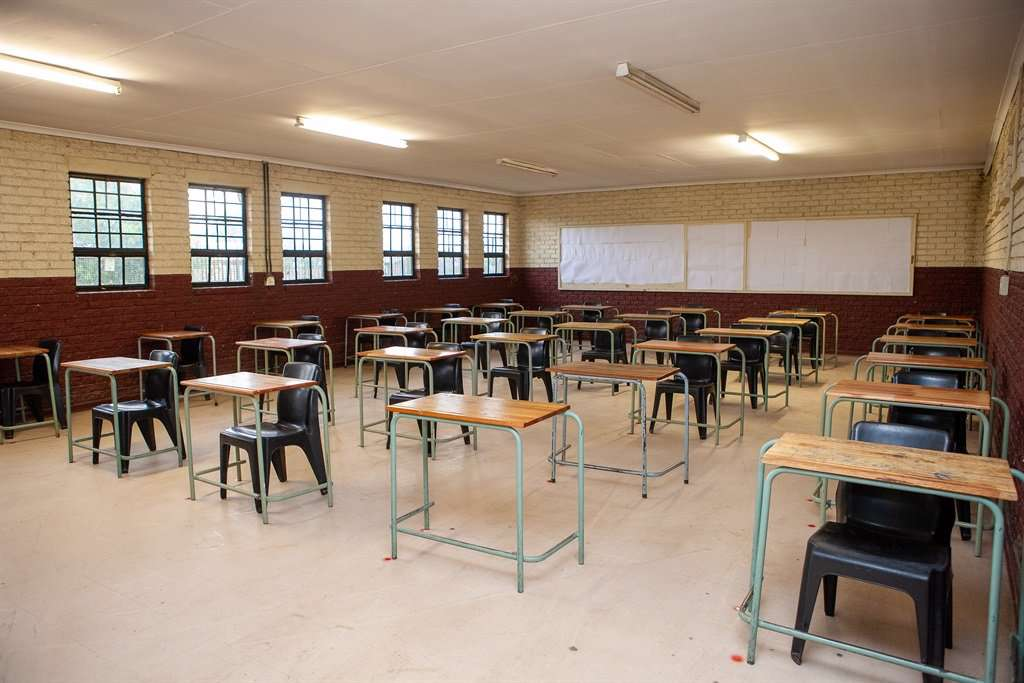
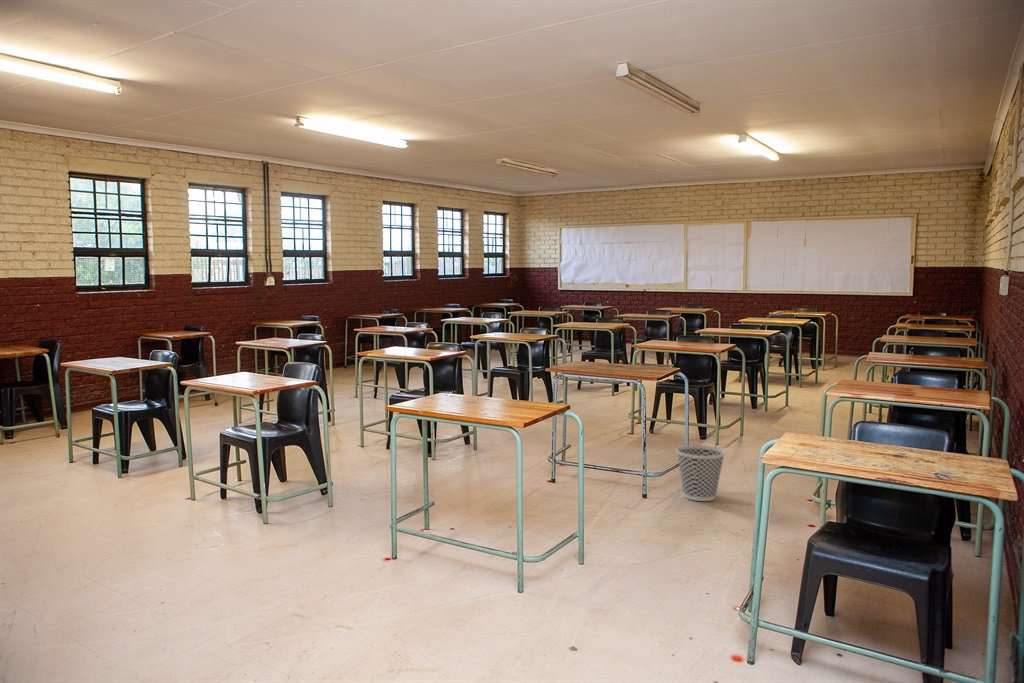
+ wastebasket [675,444,726,502]
